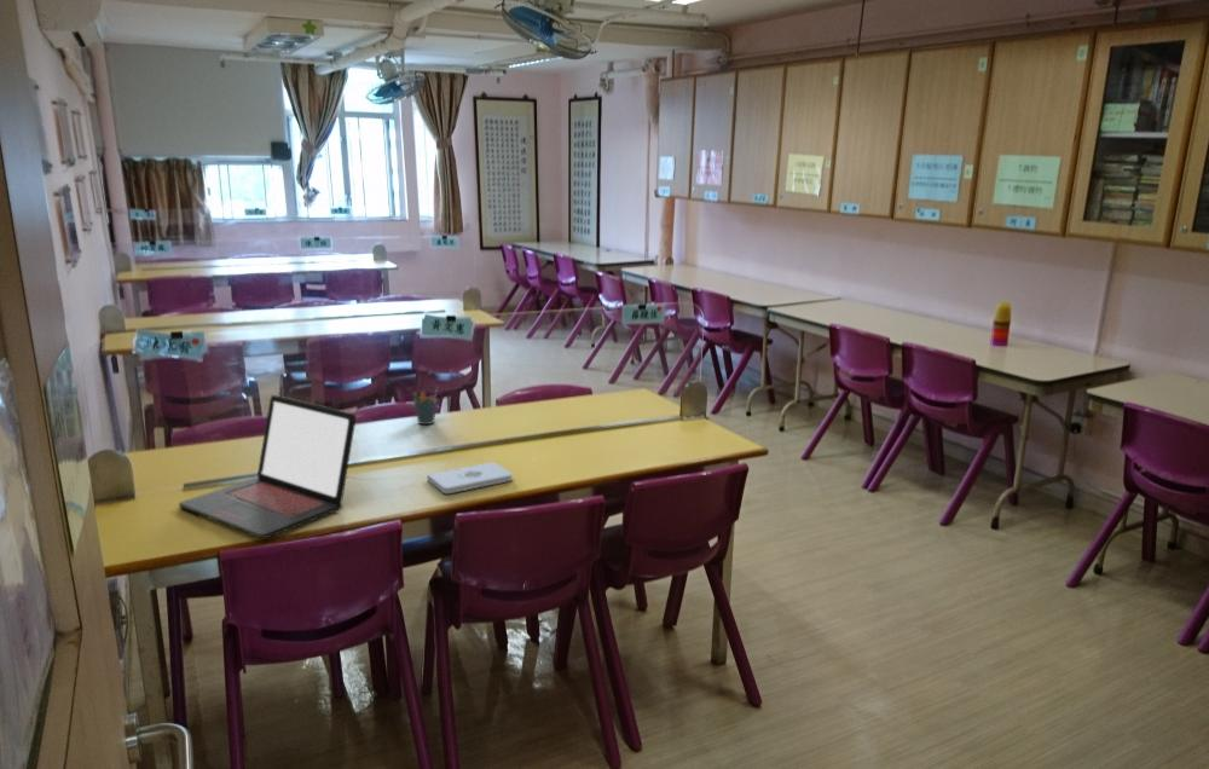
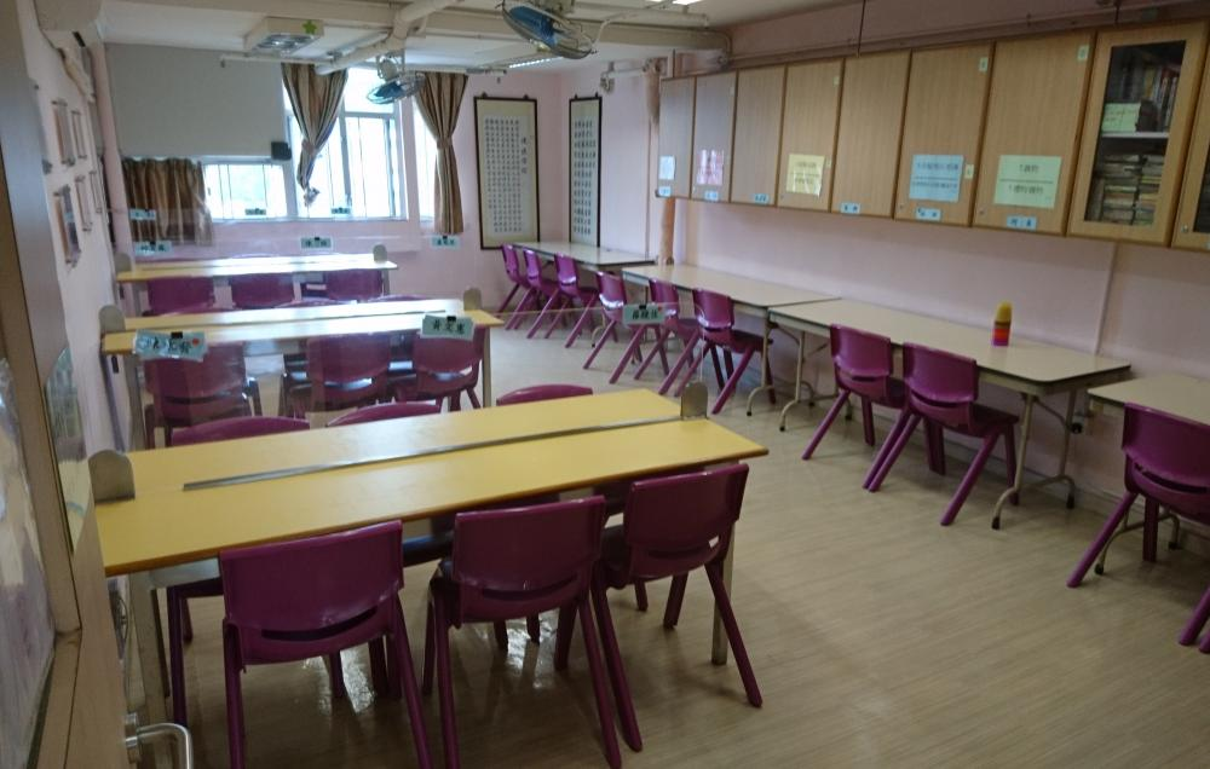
- pen holder [411,386,439,426]
- laptop [178,394,357,539]
- notepad [426,461,514,495]
